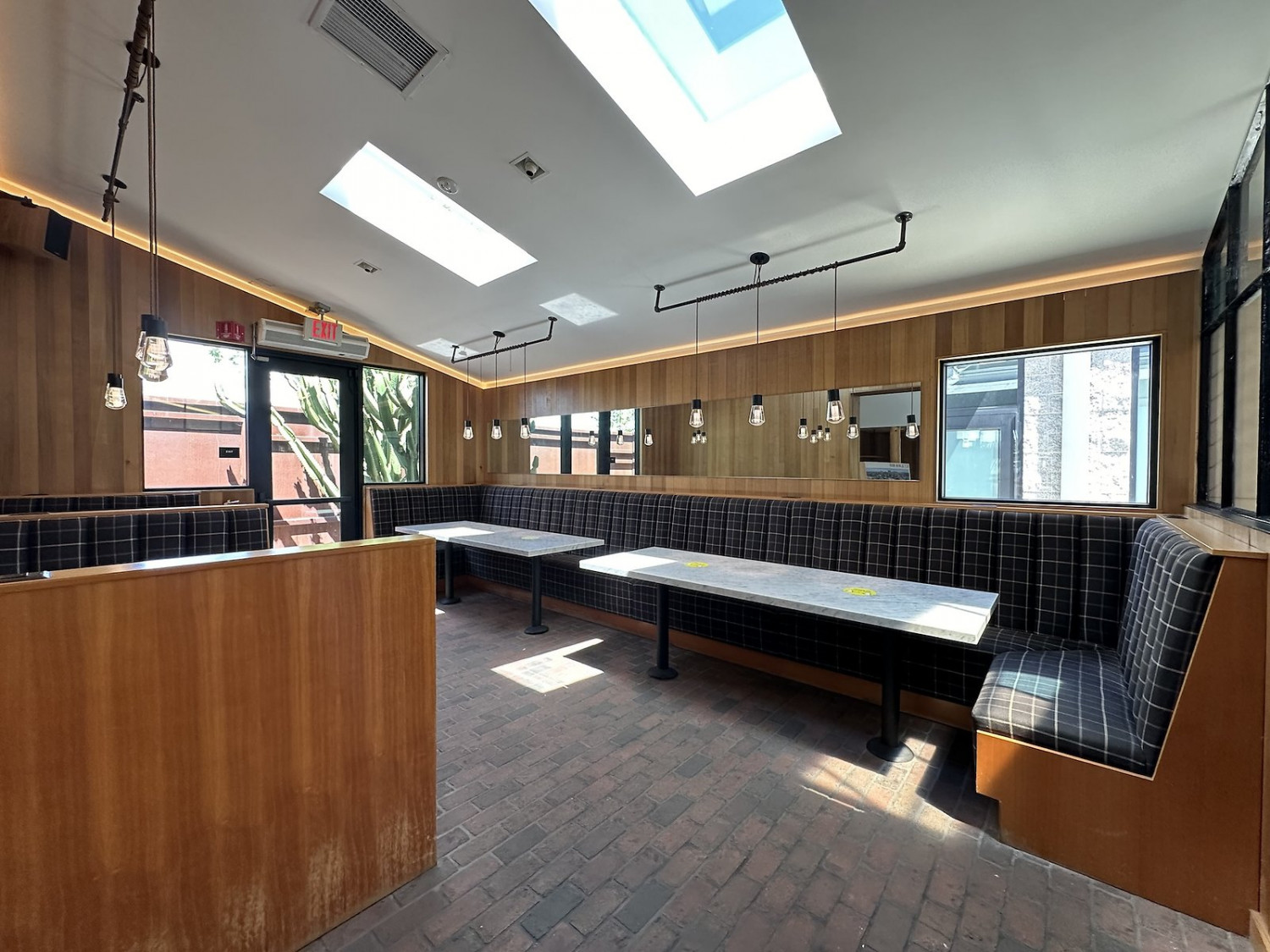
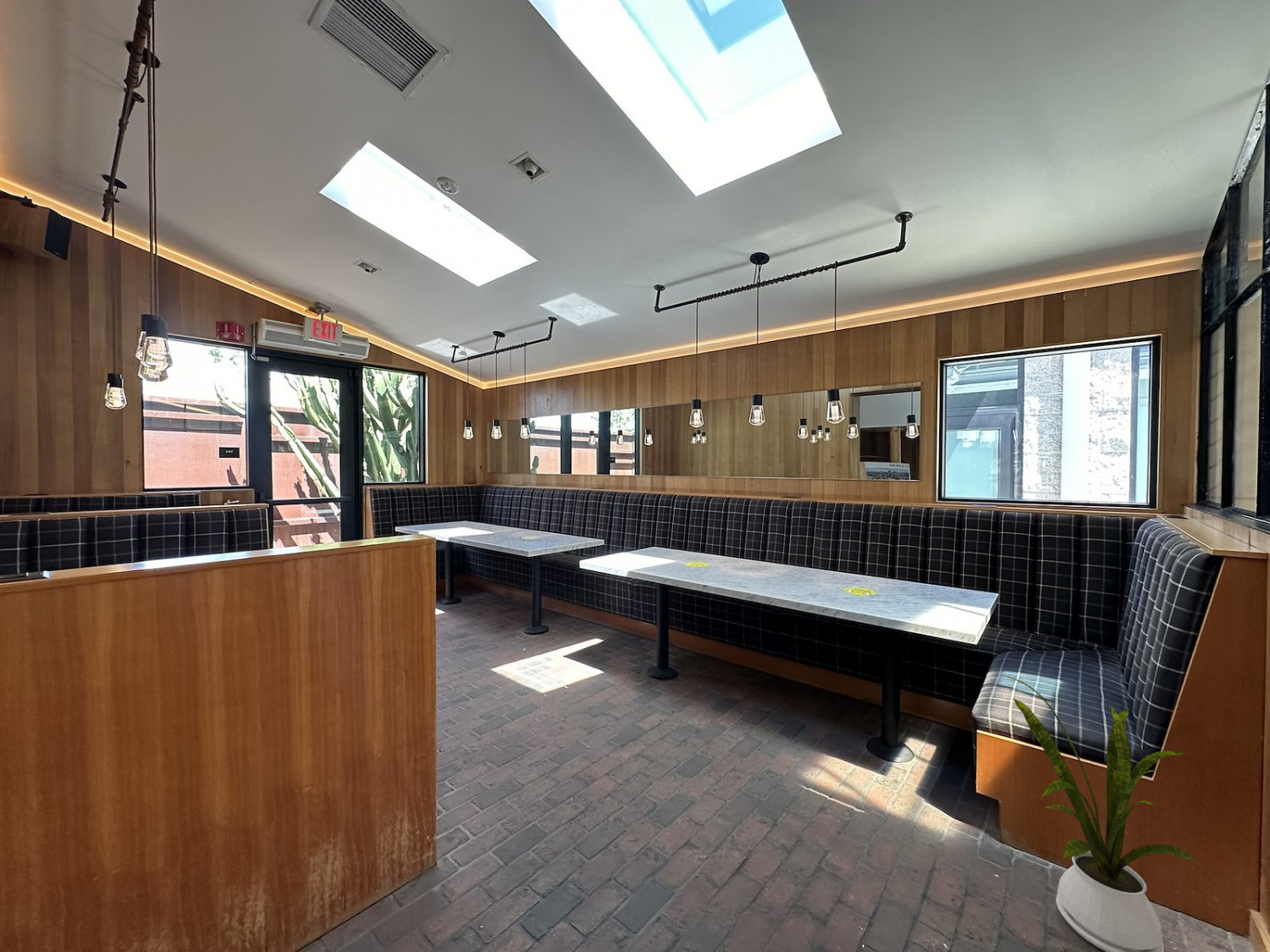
+ house plant [1003,674,1205,952]
